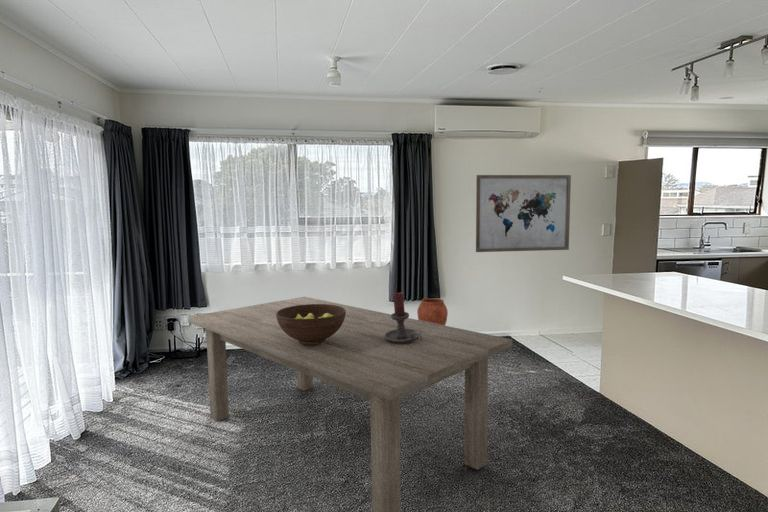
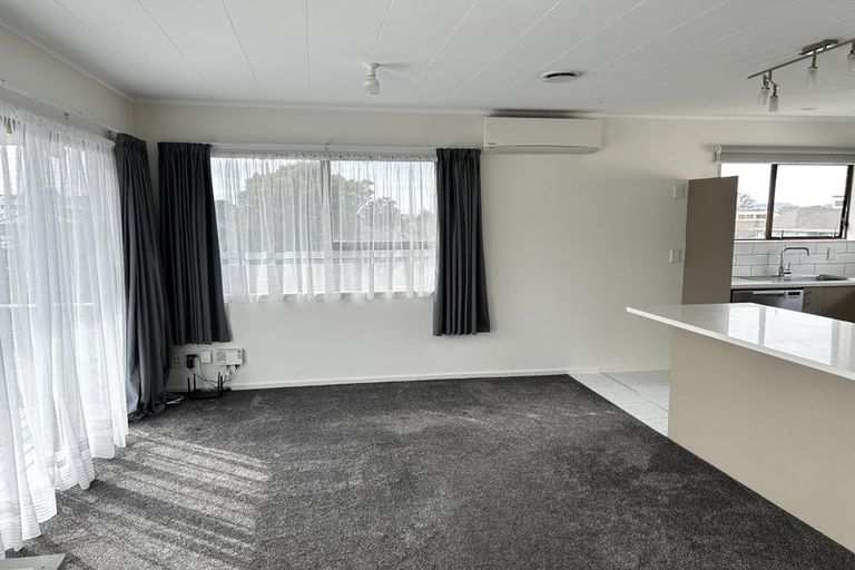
- wall art [475,174,572,253]
- candle holder [384,291,422,344]
- dining table [187,296,514,512]
- fruit bowl [276,304,346,345]
- vase [416,297,449,326]
